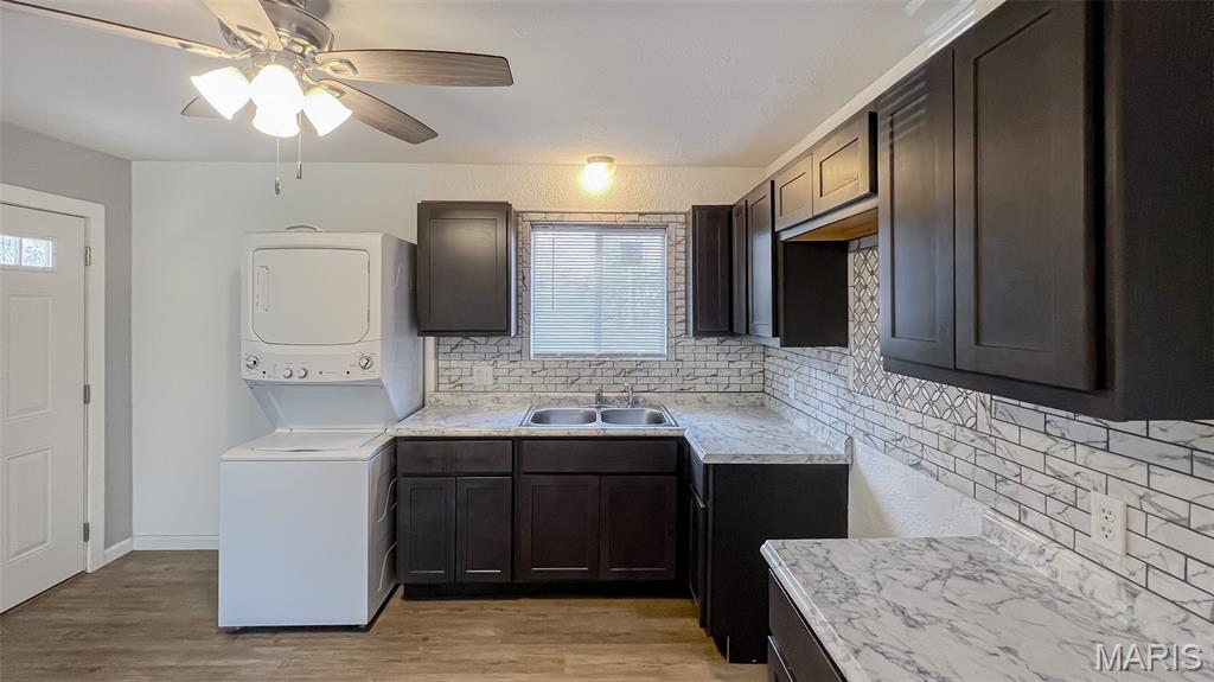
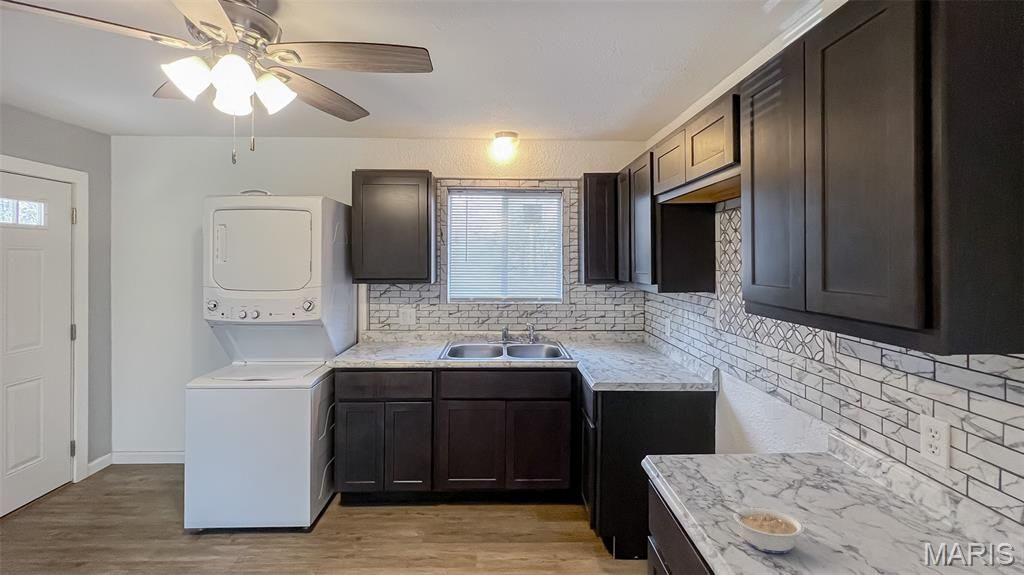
+ legume [720,503,806,554]
